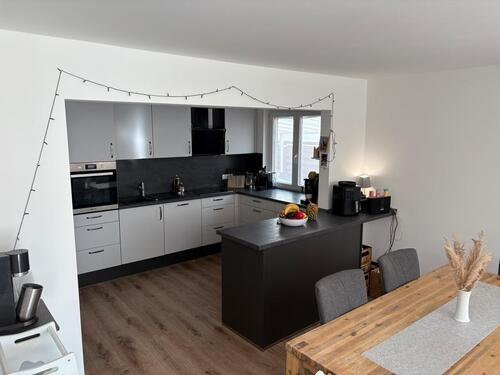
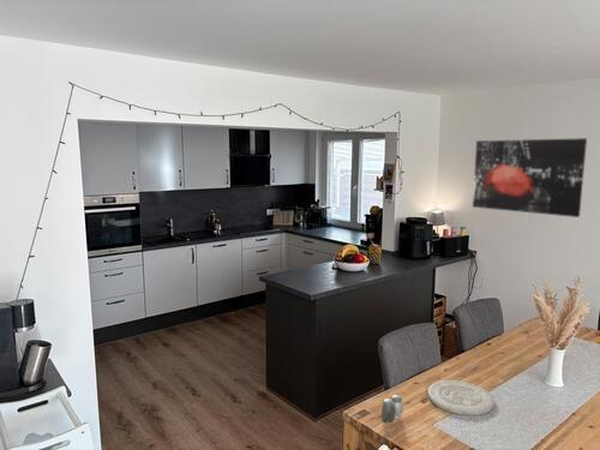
+ plate [427,379,496,416]
+ wall art [472,137,588,218]
+ salt and pepper shaker [380,394,403,424]
